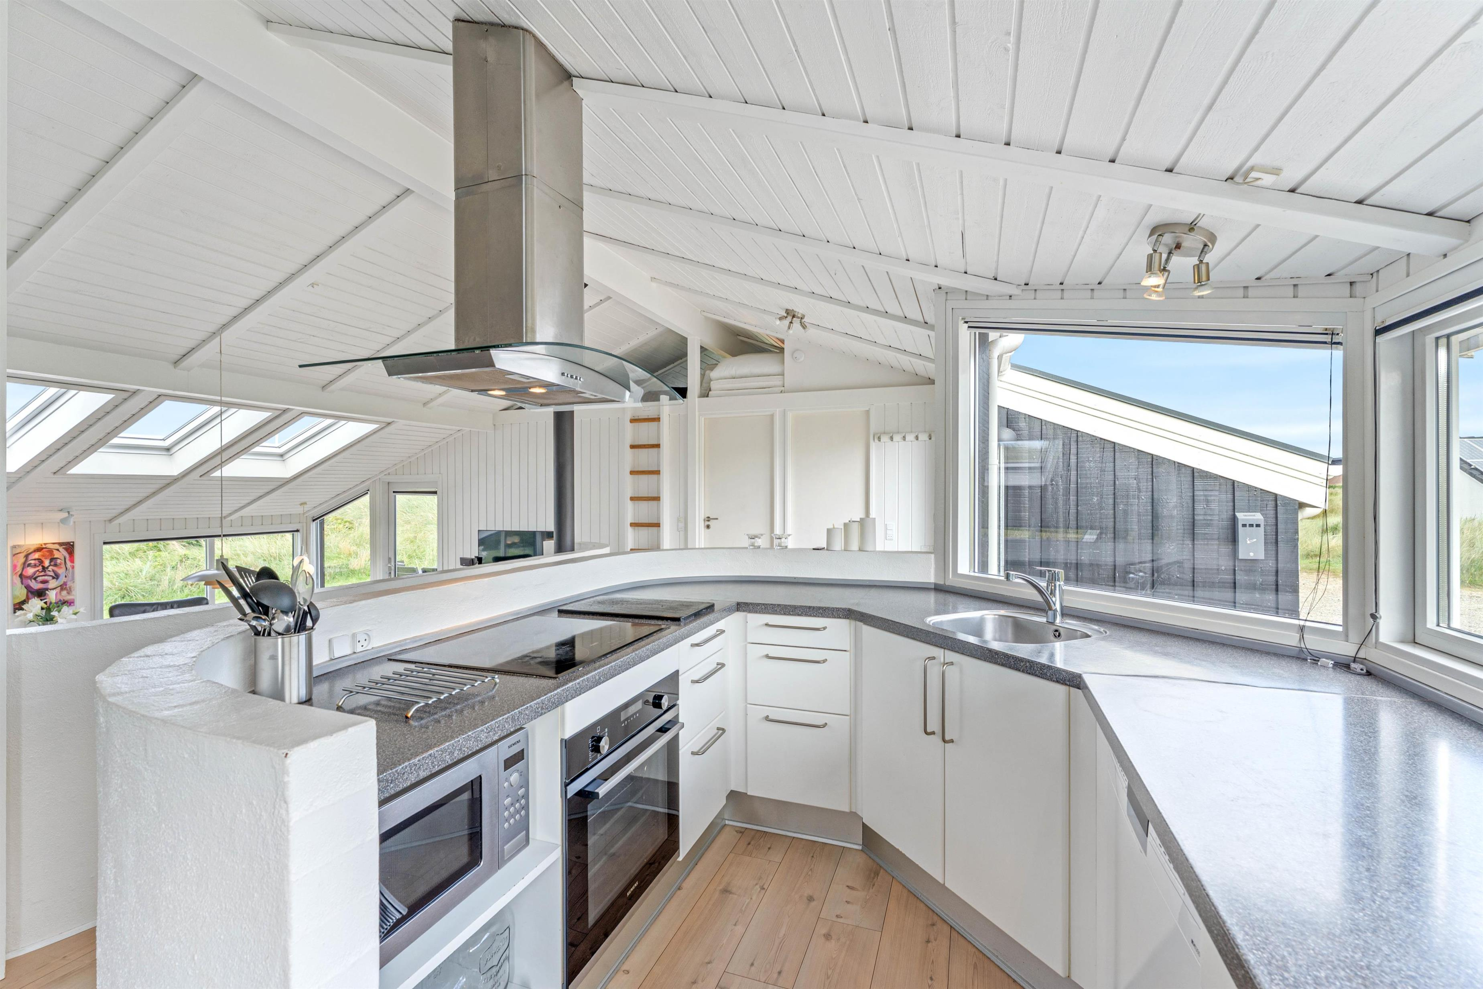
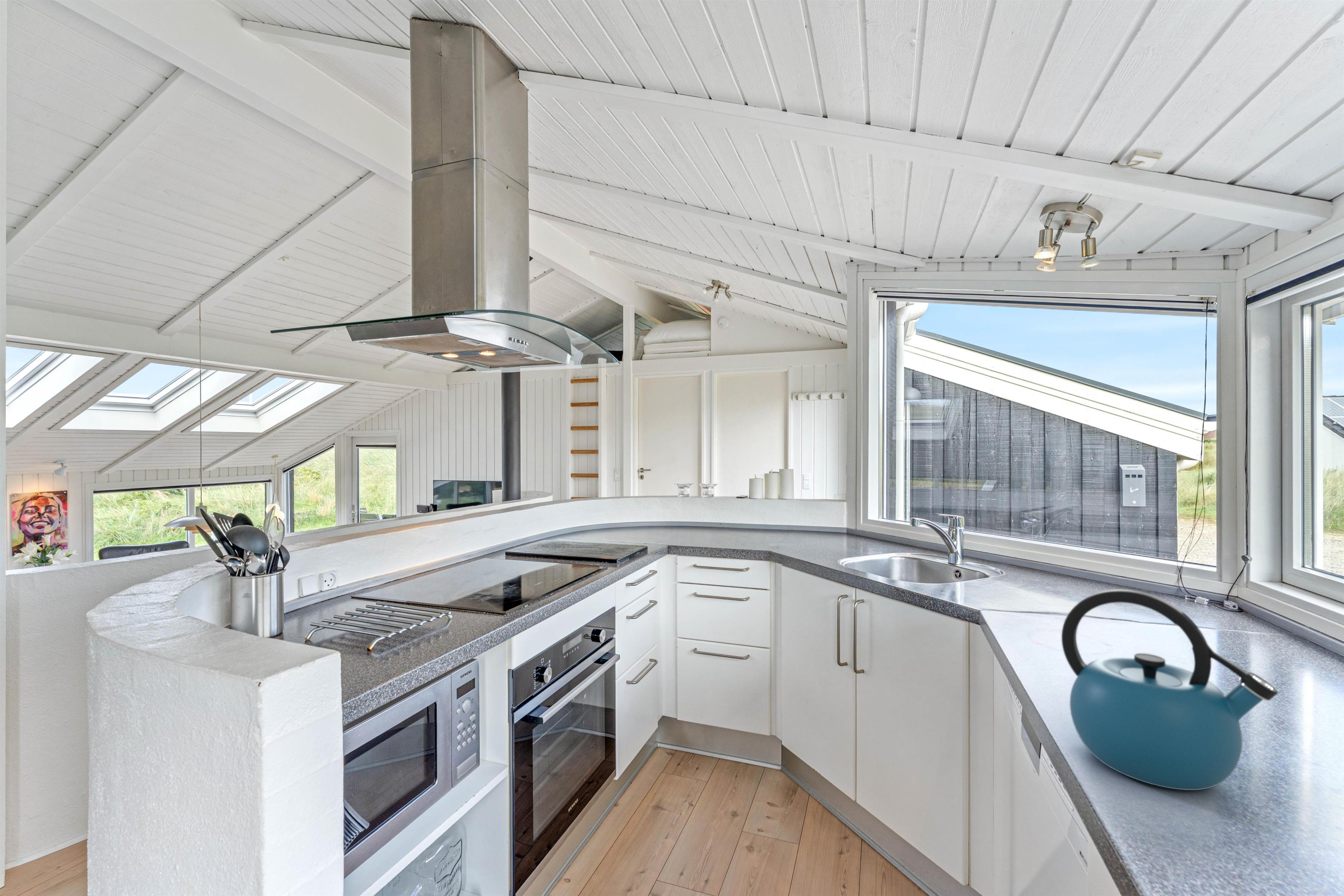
+ kettle [1061,589,1279,791]
